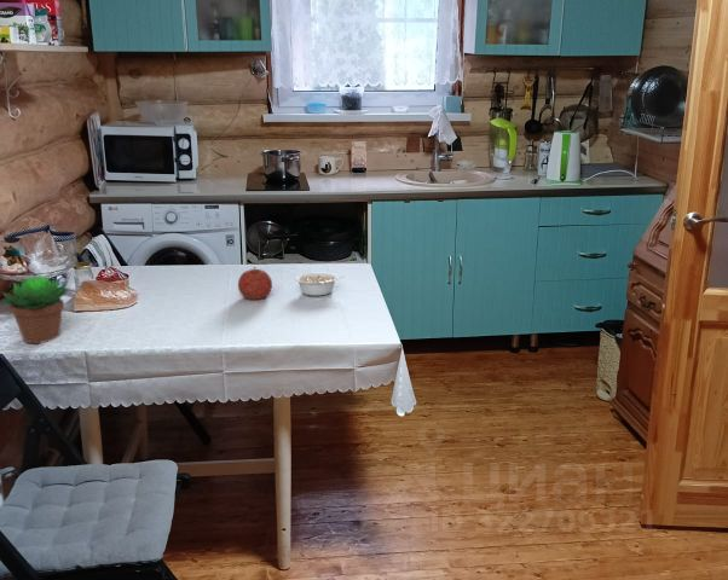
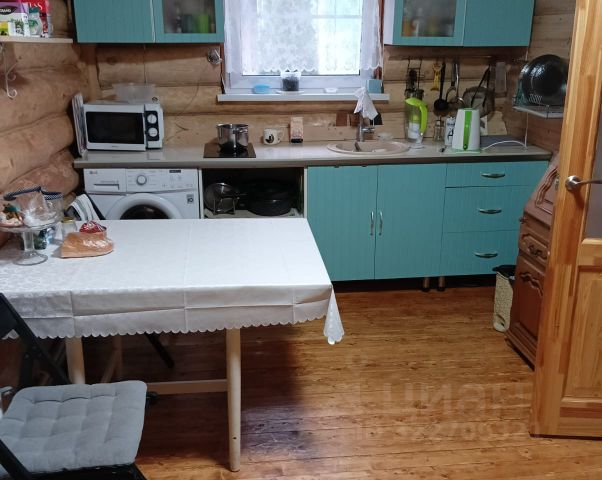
- succulent plant [0,273,71,346]
- legume [294,272,343,297]
- fruit [237,265,273,301]
